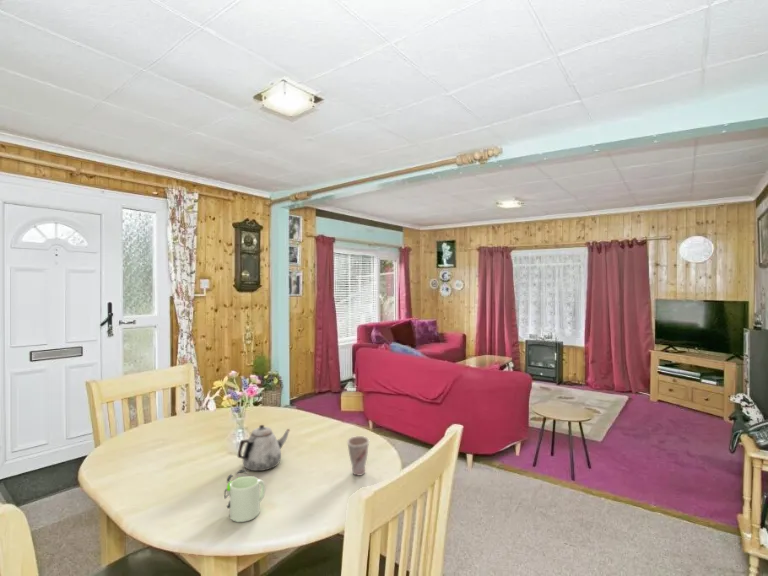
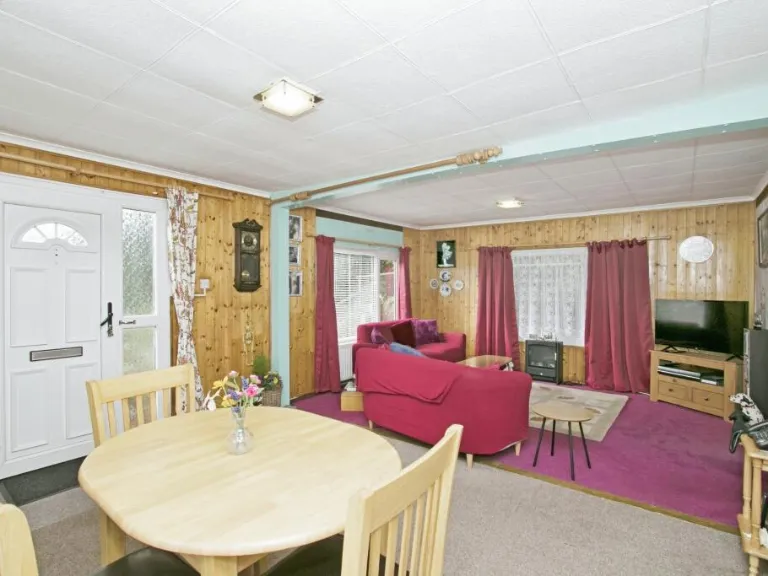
- cup [346,435,371,477]
- teapot [237,424,291,472]
- mug [223,469,266,523]
